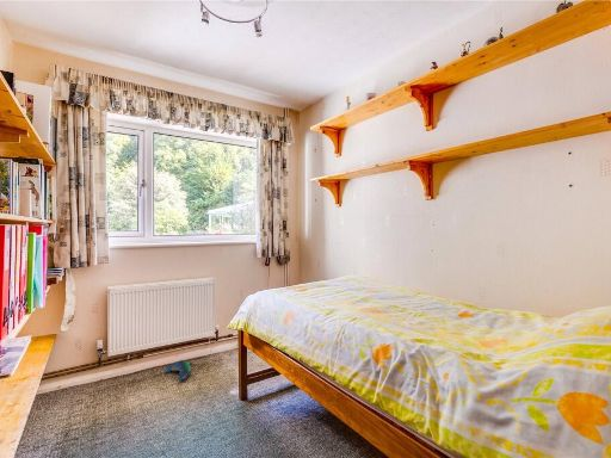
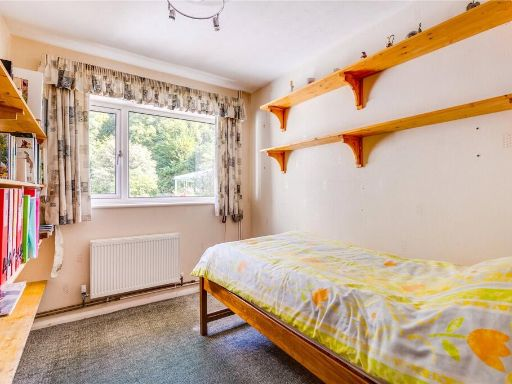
- plush toy [163,359,193,383]
